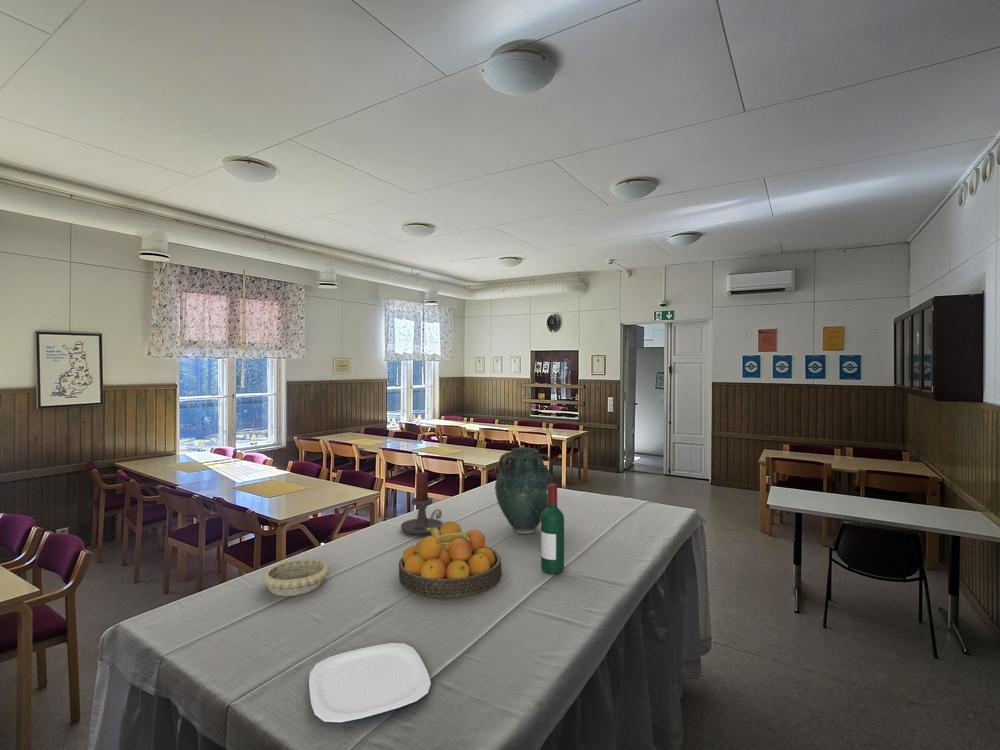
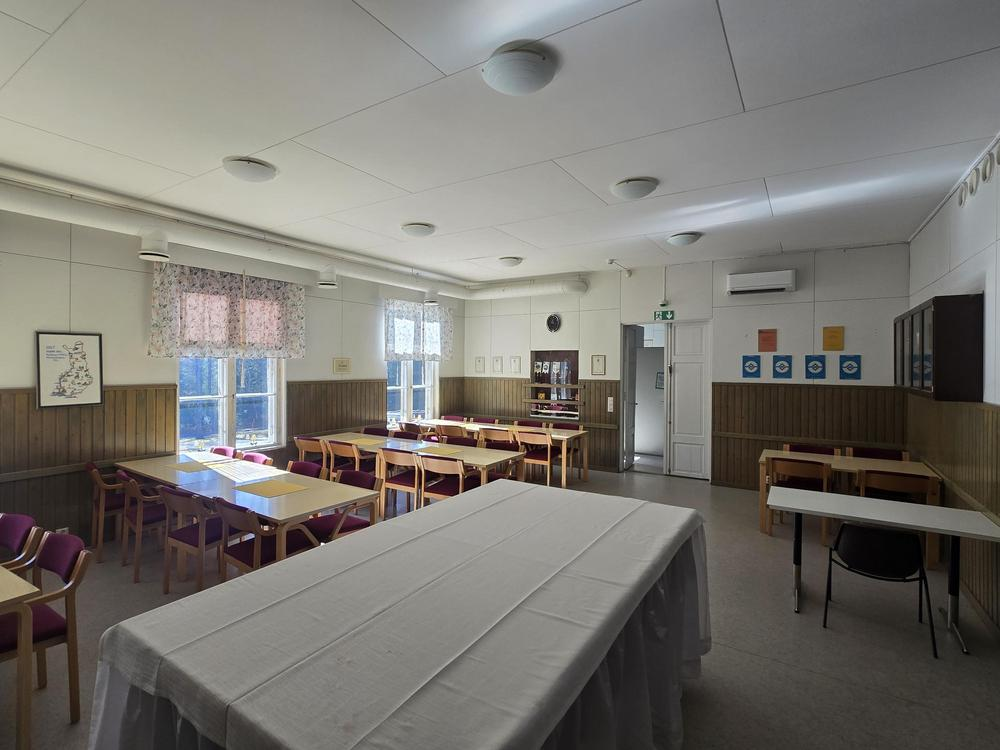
- vase [494,447,555,535]
- plate [308,642,432,724]
- fruit bowl [398,520,502,598]
- decorative bowl [261,558,330,597]
- wine bottle [540,483,565,575]
- candle holder [400,471,444,536]
